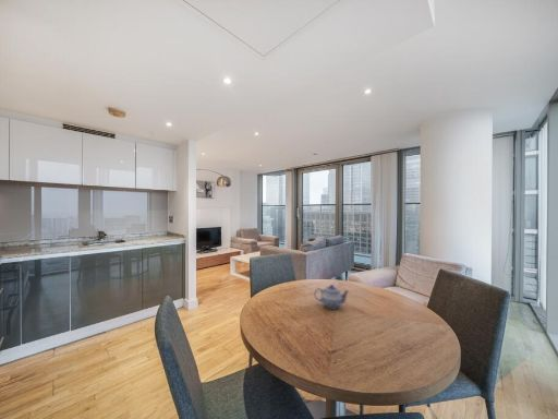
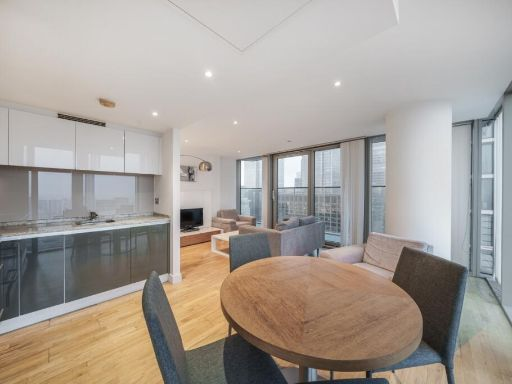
- teapot [313,284,350,309]
